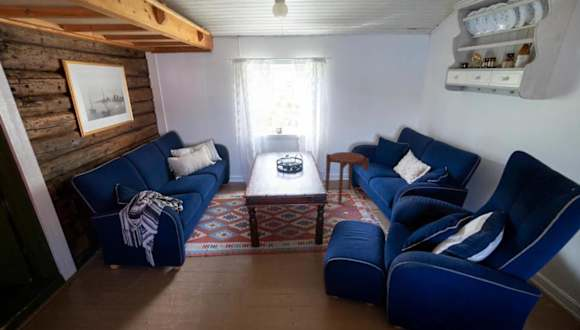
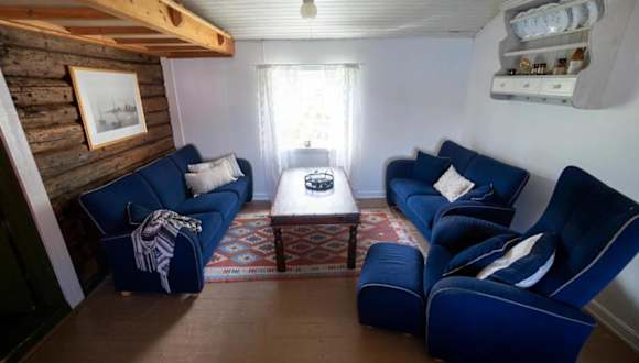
- side table [325,151,370,204]
